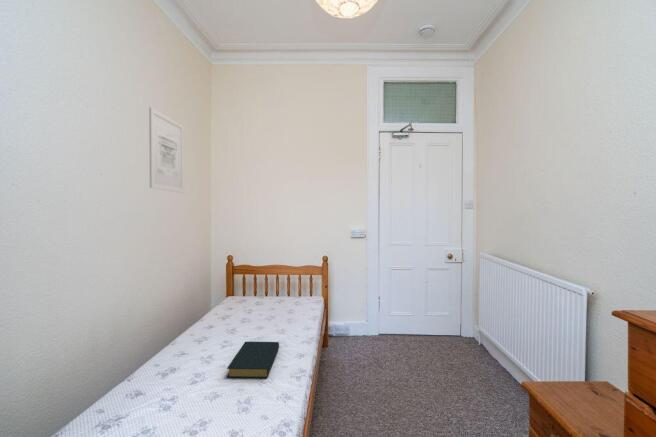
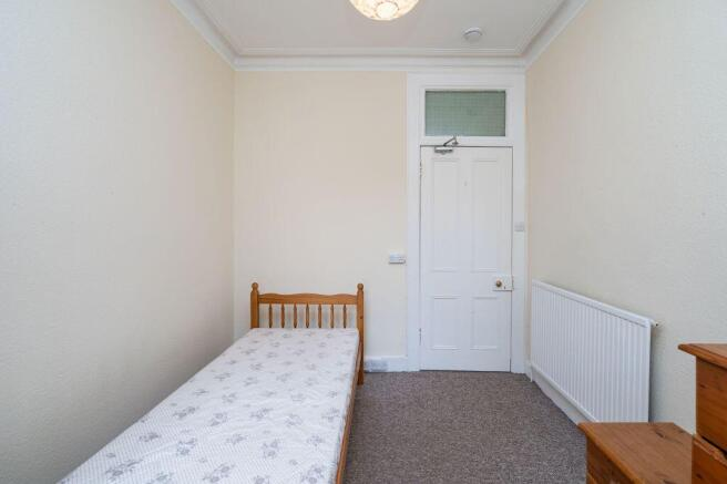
- wall art [148,106,185,194]
- hardback book [226,341,280,379]
